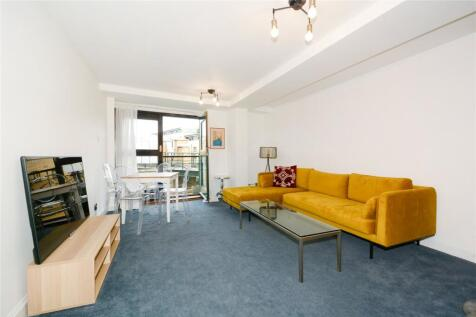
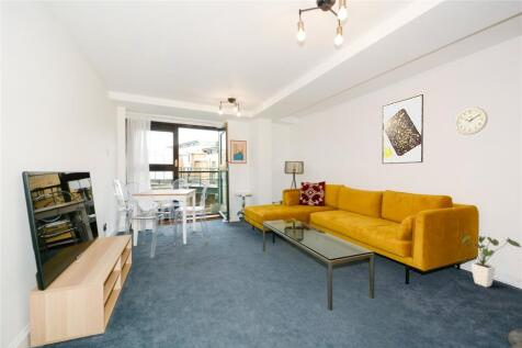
+ house plant [462,235,522,288]
+ wall clock [454,106,489,136]
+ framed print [382,93,424,165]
